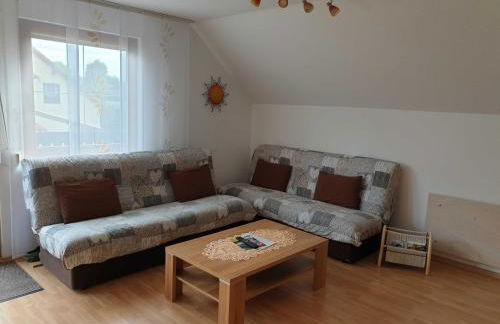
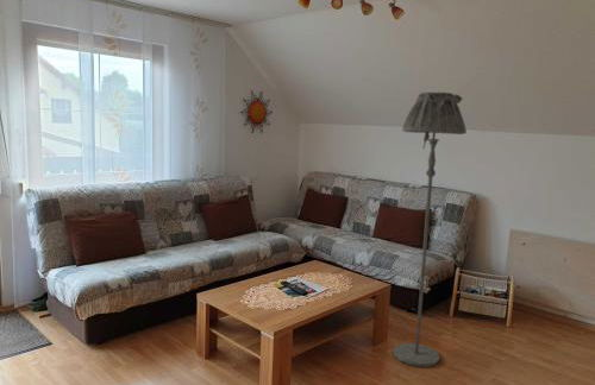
+ floor lamp [393,91,468,368]
